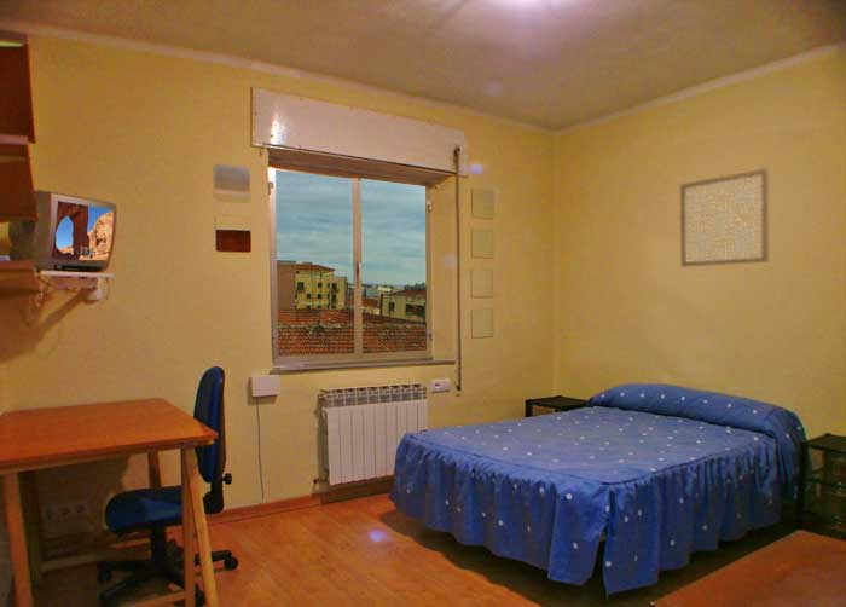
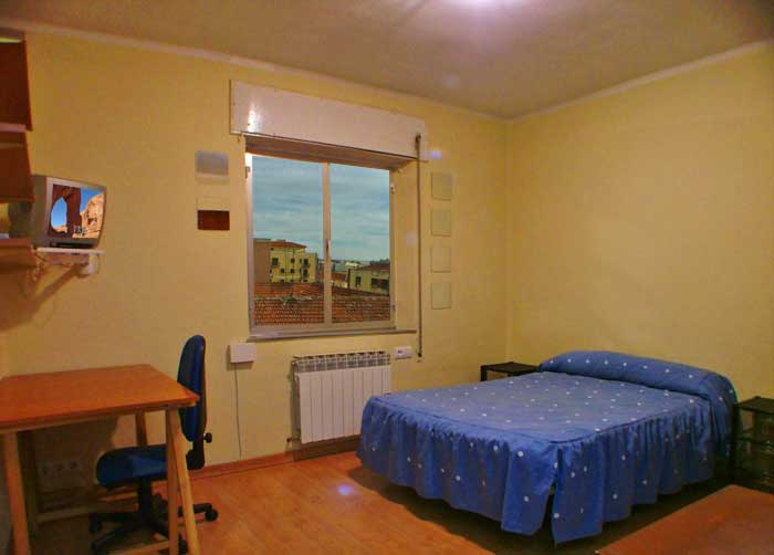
- wall art [679,167,770,267]
